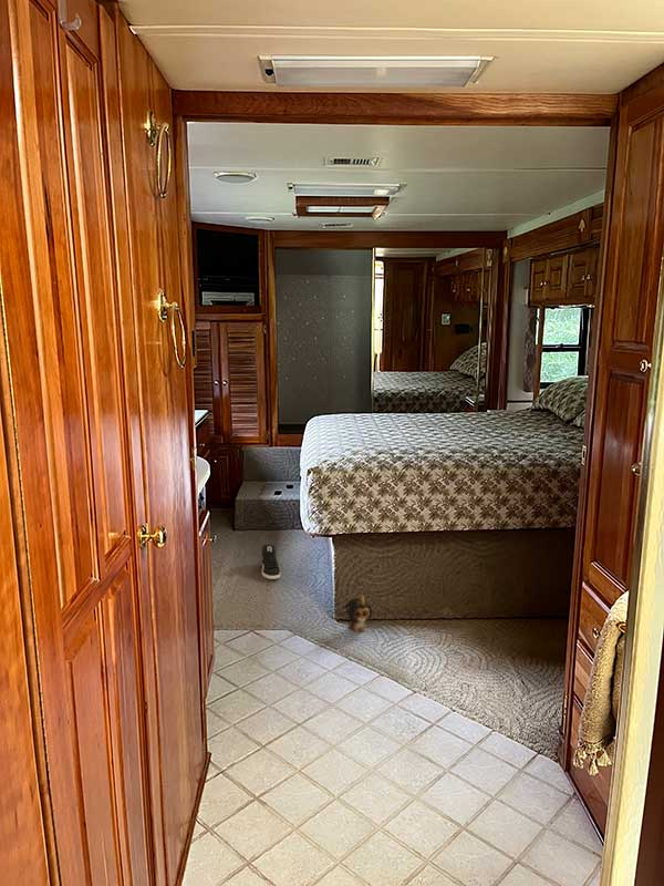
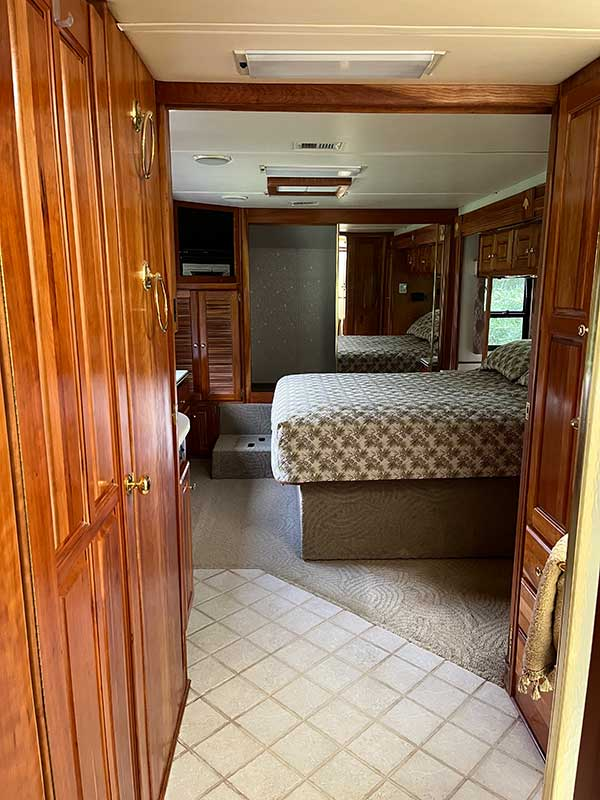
- sneaker [260,544,281,580]
- plush toy [343,595,376,632]
